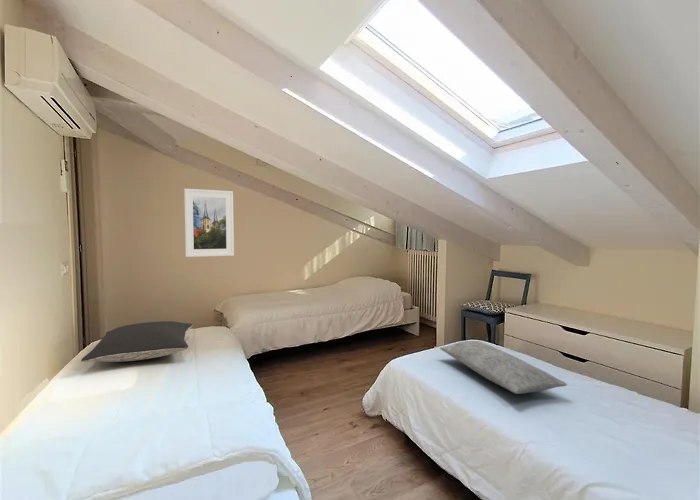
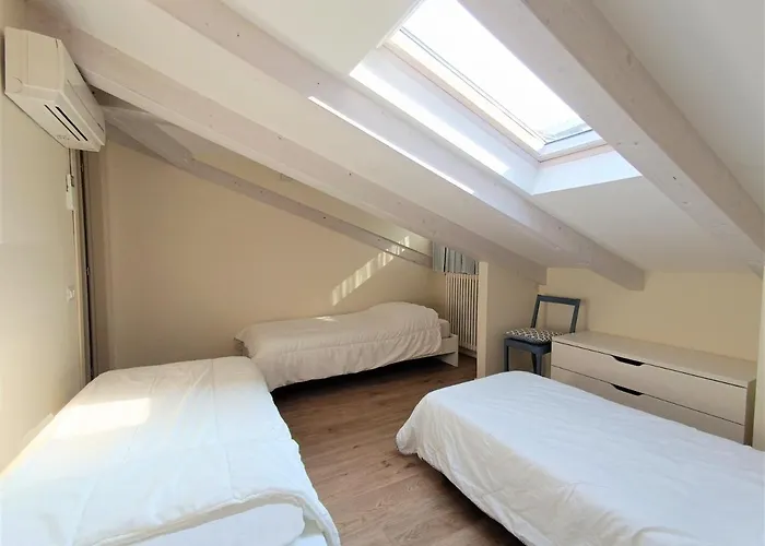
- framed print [183,188,235,258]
- pillow [439,340,568,395]
- pillow [80,320,193,363]
